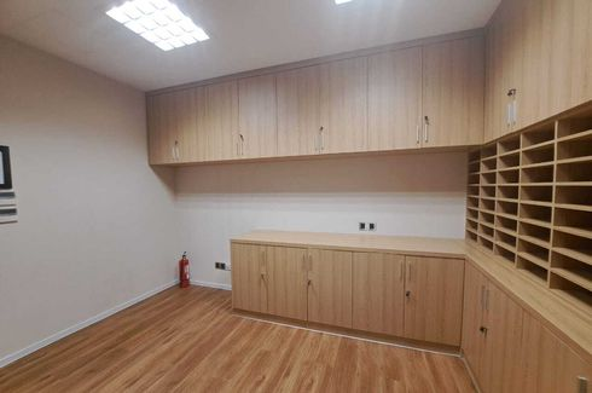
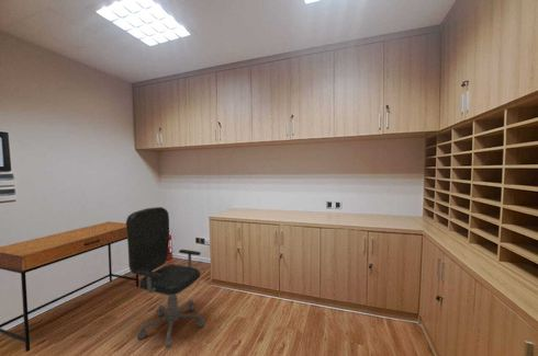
+ desk [0,220,139,353]
+ office chair [125,206,206,349]
